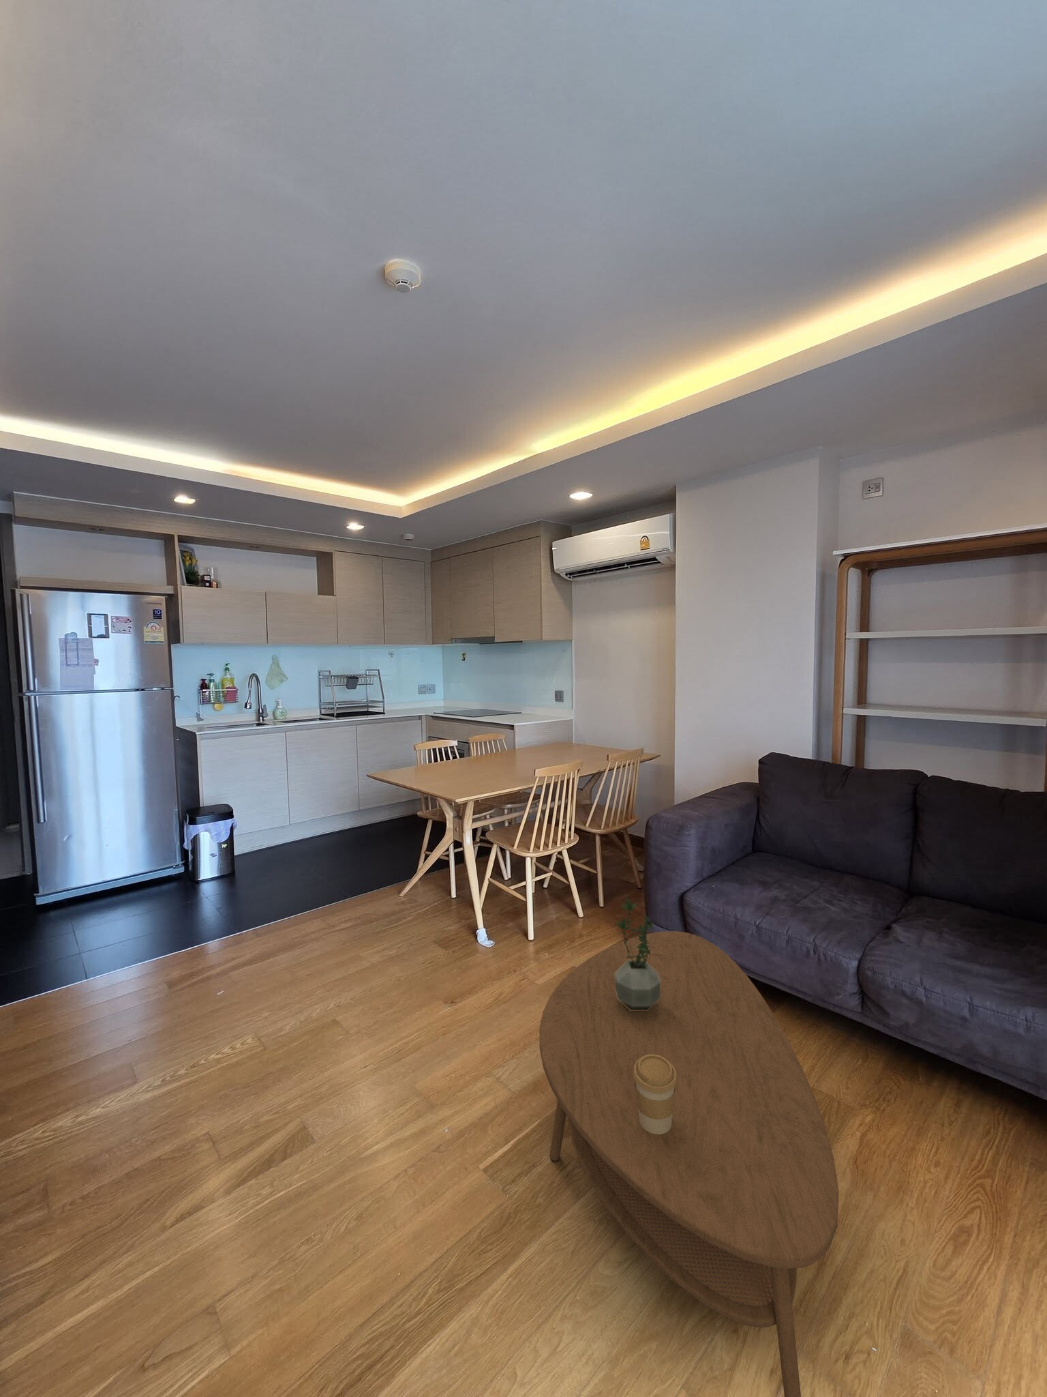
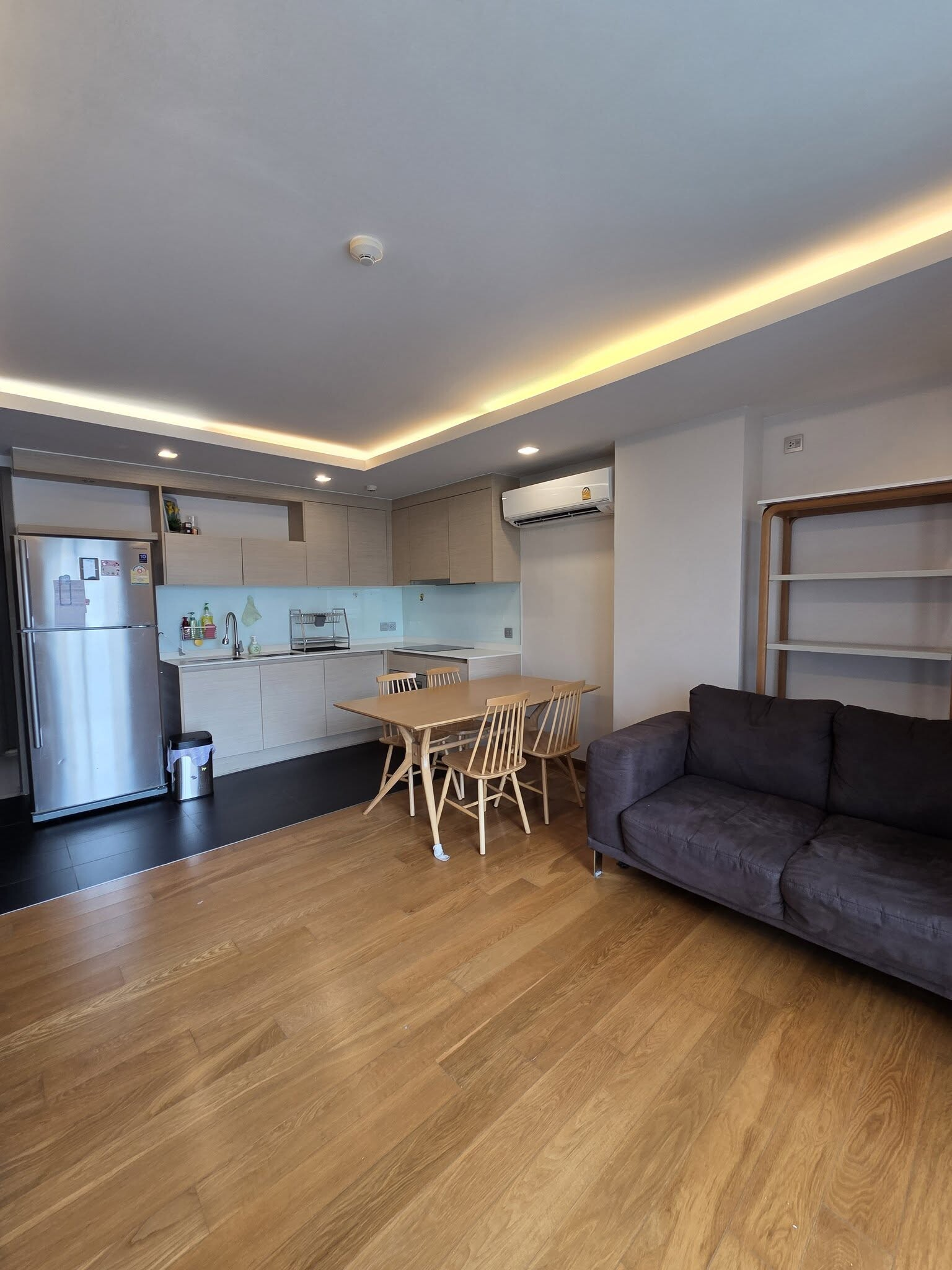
- coffee cup [633,1055,676,1134]
- potted plant [615,898,661,1011]
- coffee table [539,931,839,1397]
